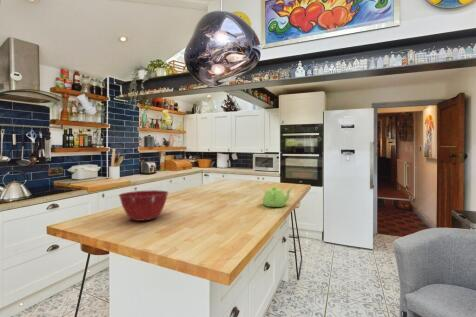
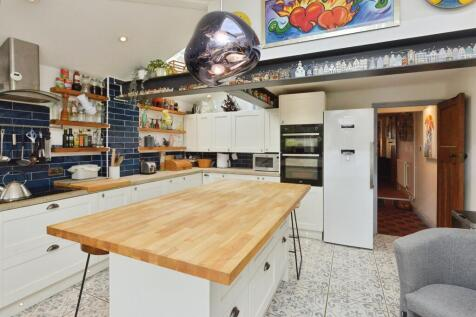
- teapot [262,186,294,208]
- mixing bowl [118,189,169,222]
